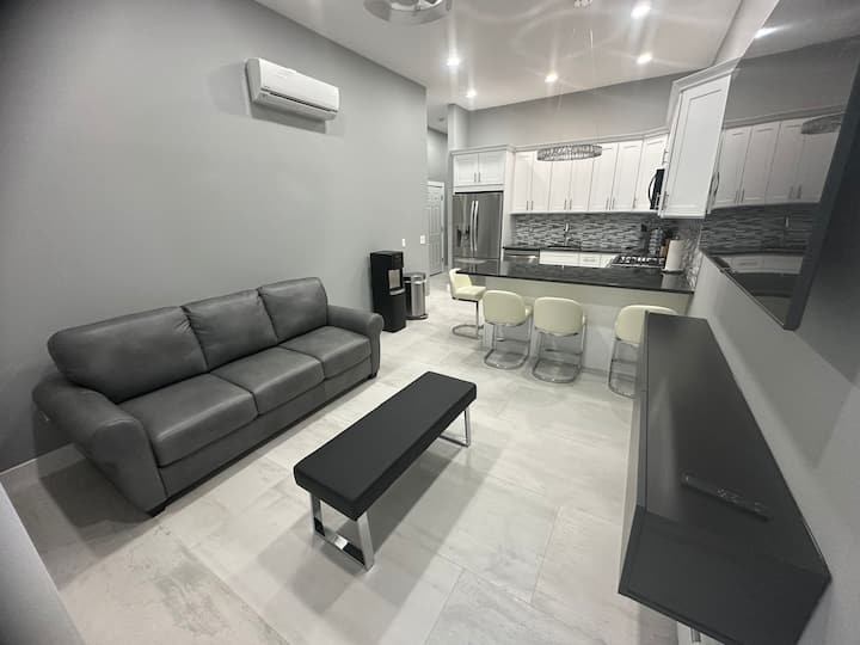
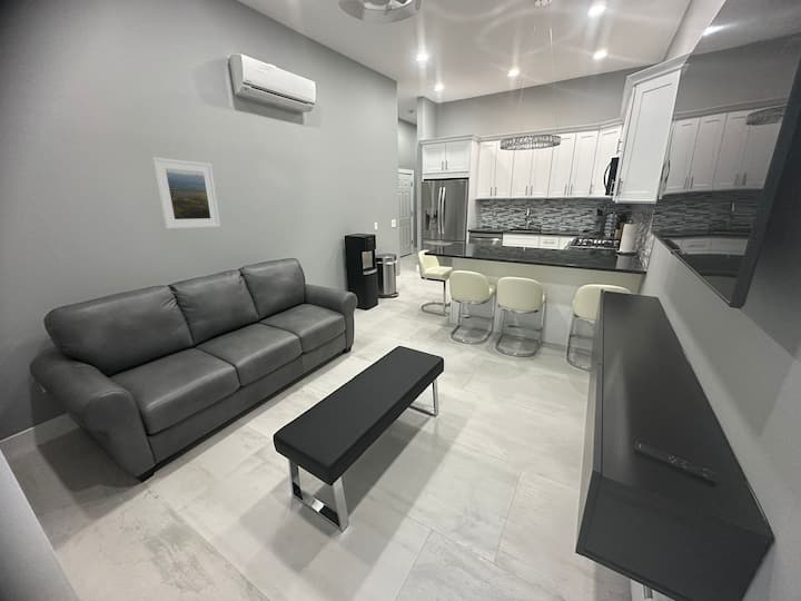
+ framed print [151,156,221,229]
